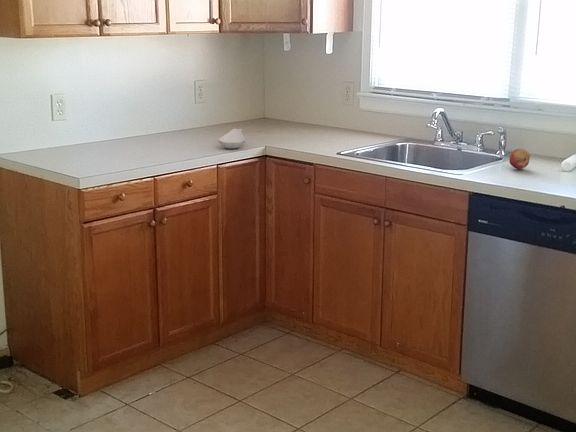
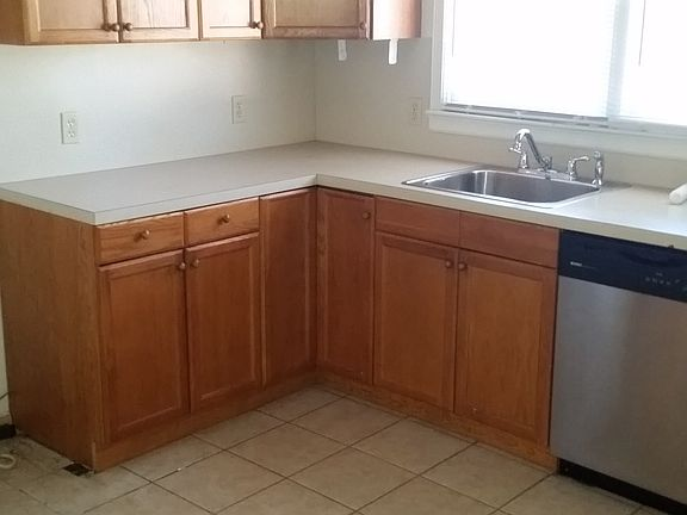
- fruit [508,148,531,170]
- spoon rest [217,128,246,150]
